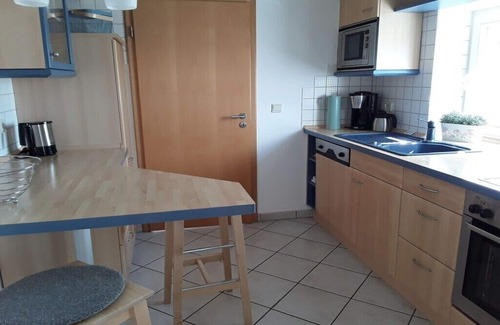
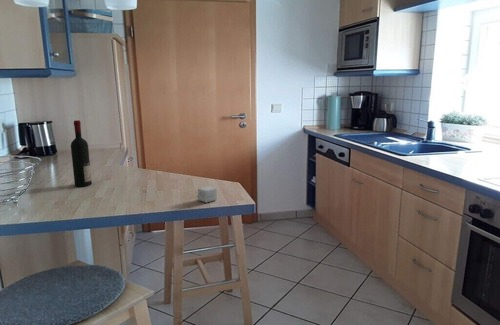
+ small box [197,185,218,203]
+ alcohol [70,119,93,188]
